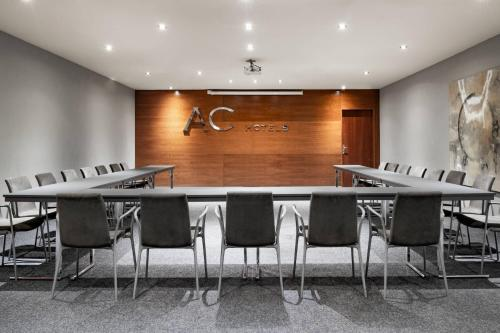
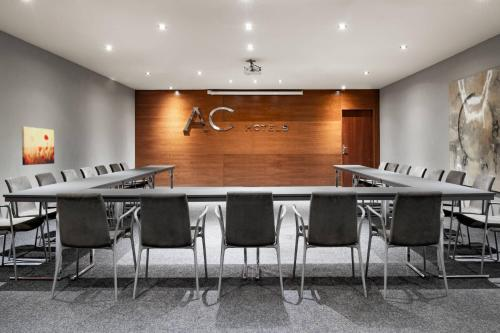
+ wall art [21,126,55,166]
